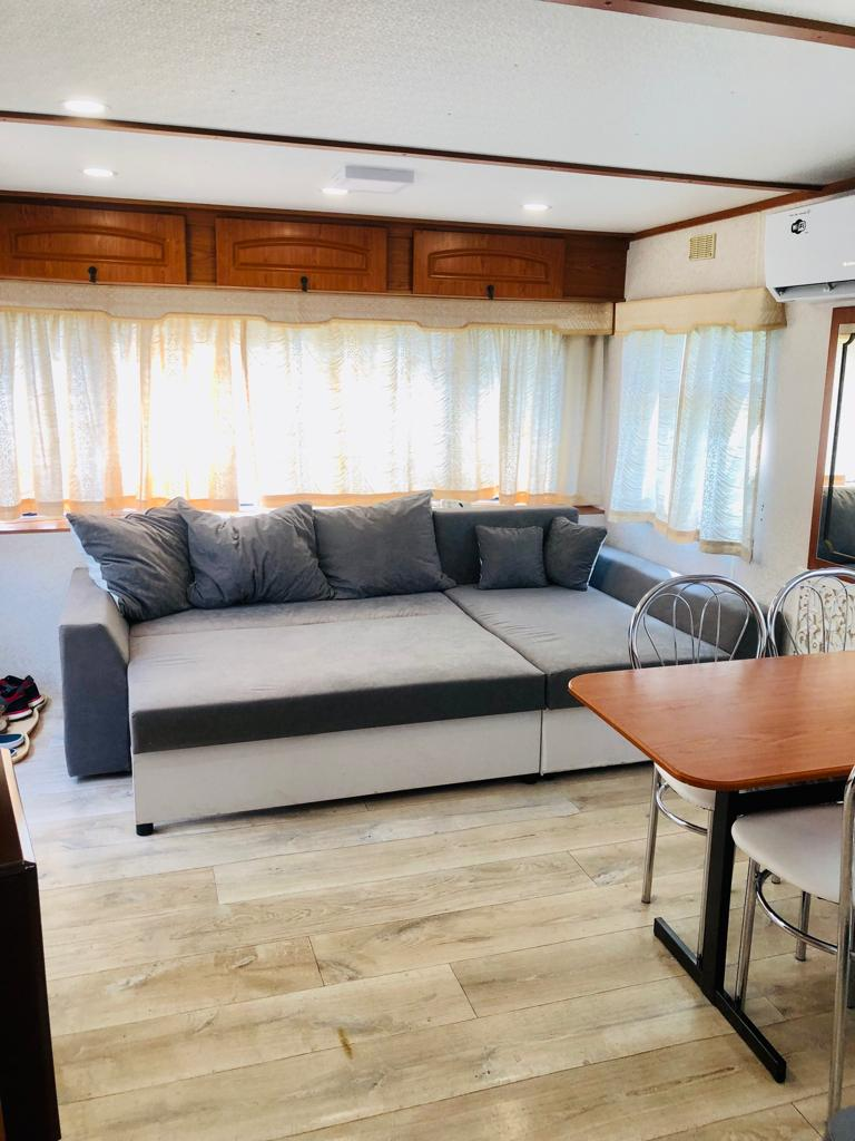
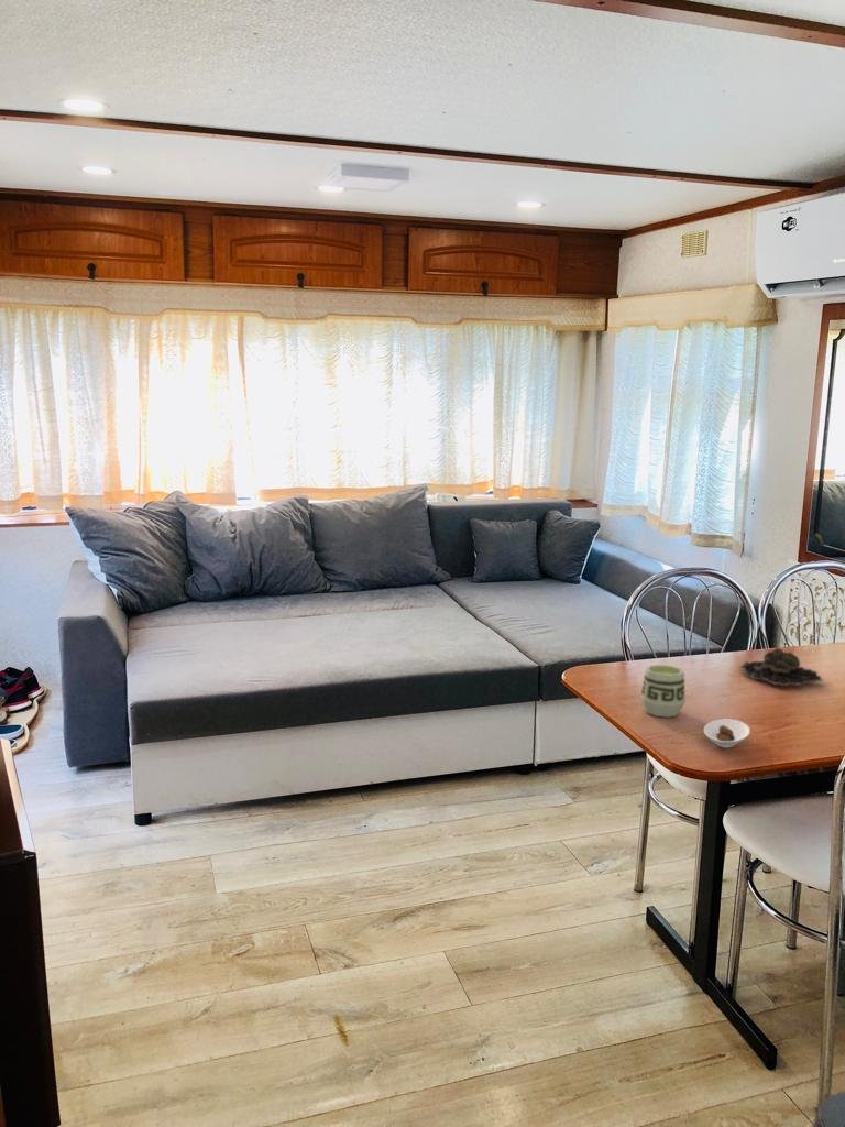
+ succulent plant [739,647,823,689]
+ cup [639,664,687,719]
+ saucer [703,718,751,748]
